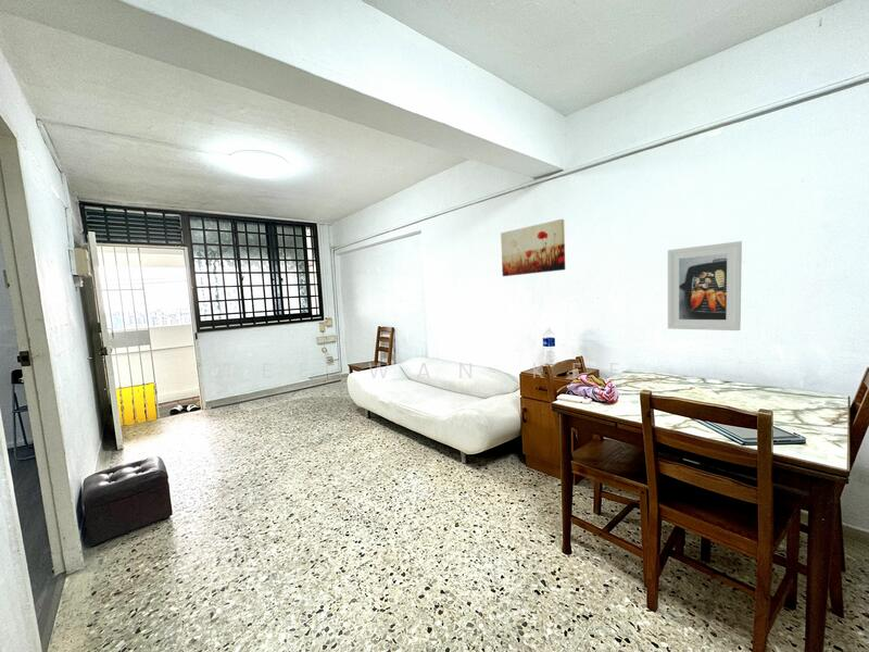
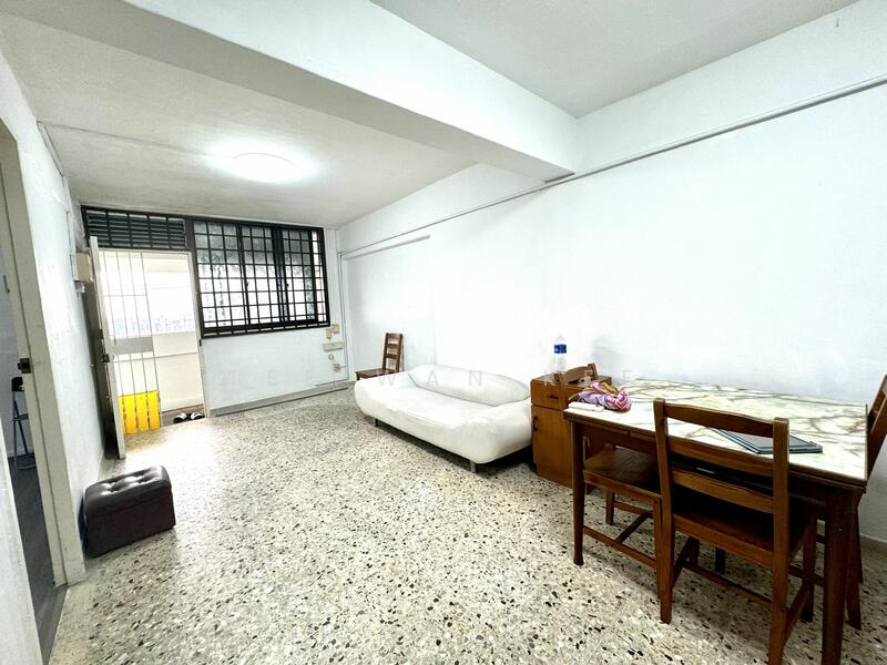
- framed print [667,240,743,331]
- wall art [500,218,566,277]
